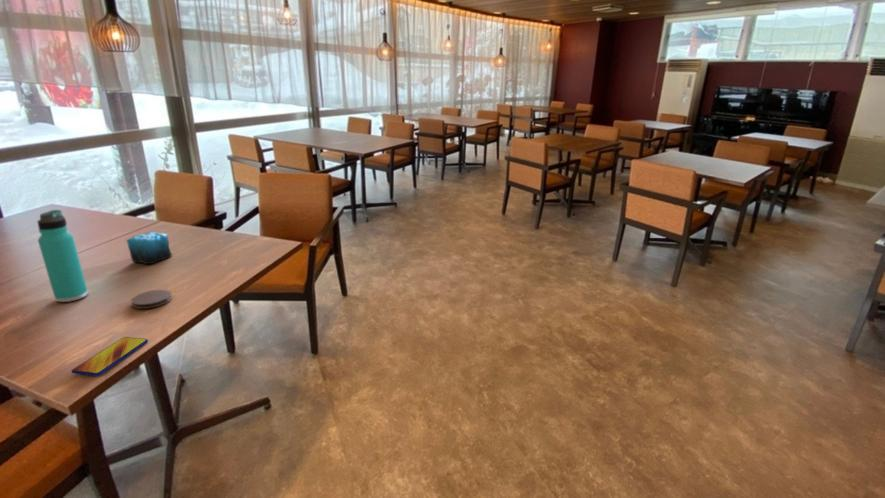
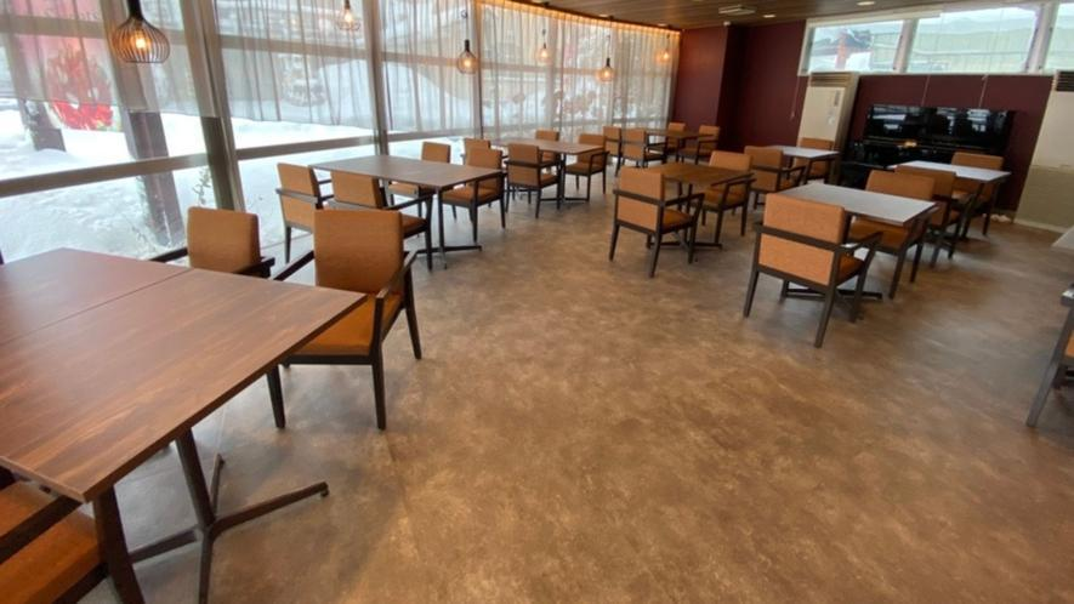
- thermos bottle [36,209,89,303]
- candle [125,229,173,265]
- coaster [130,289,173,310]
- smartphone [71,336,148,377]
